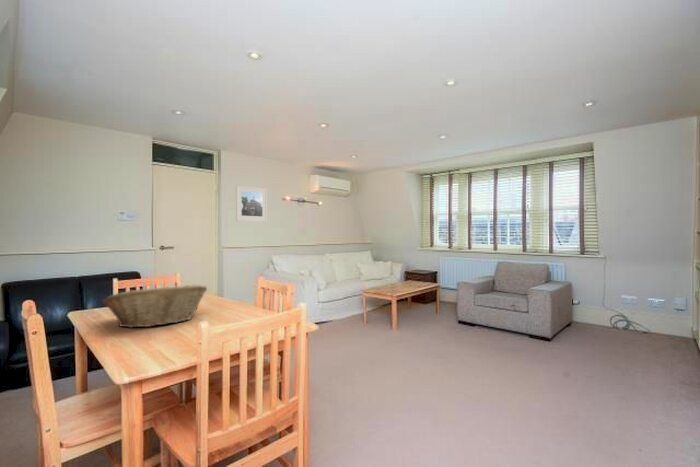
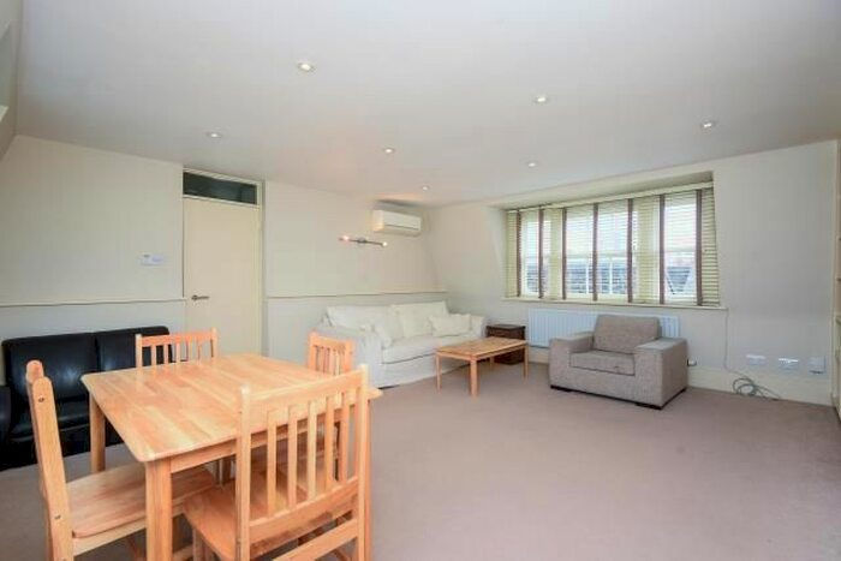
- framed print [235,185,268,223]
- fruit basket [101,283,208,329]
